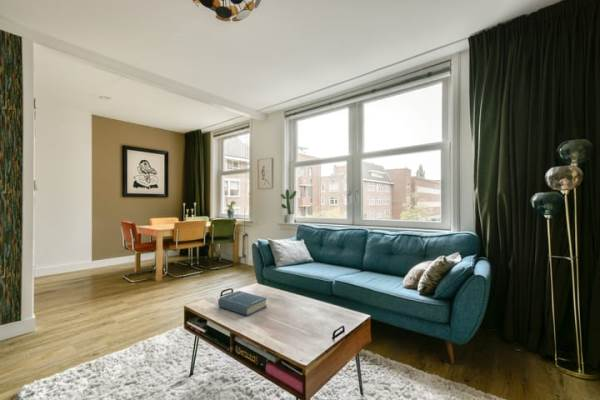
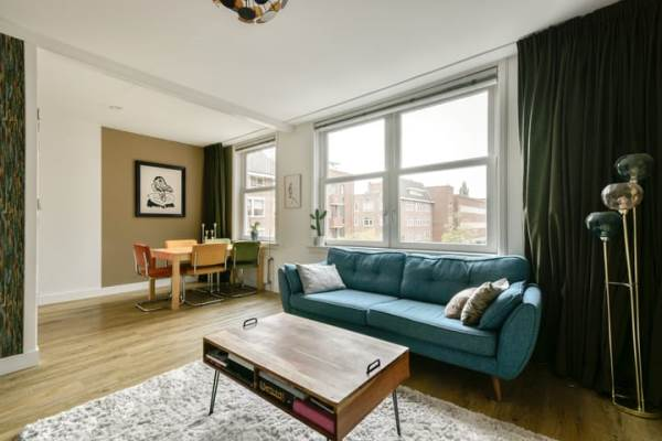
- hardback book [217,290,268,317]
